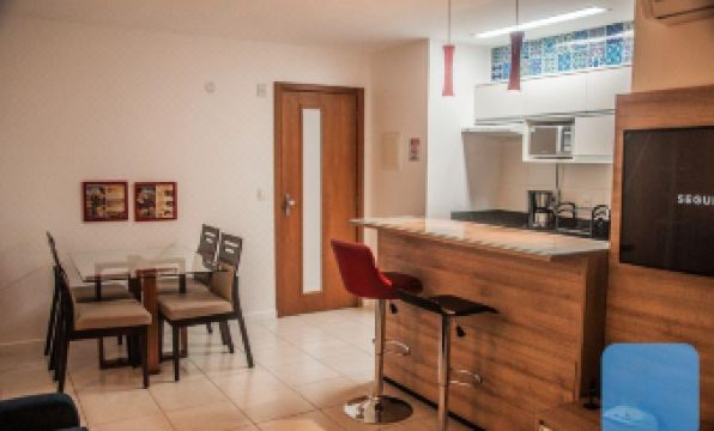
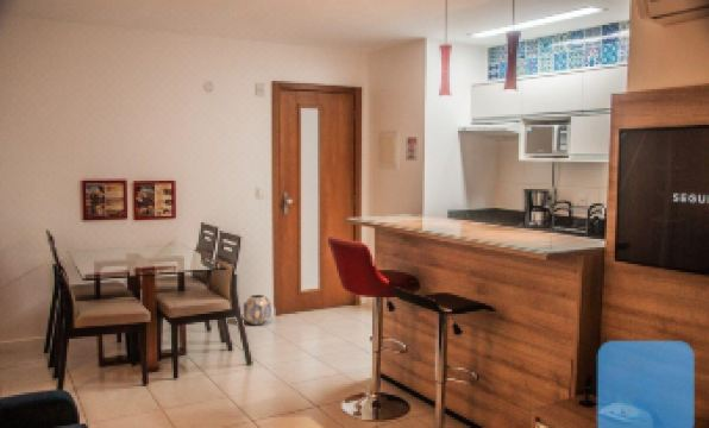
+ planter [243,294,272,326]
